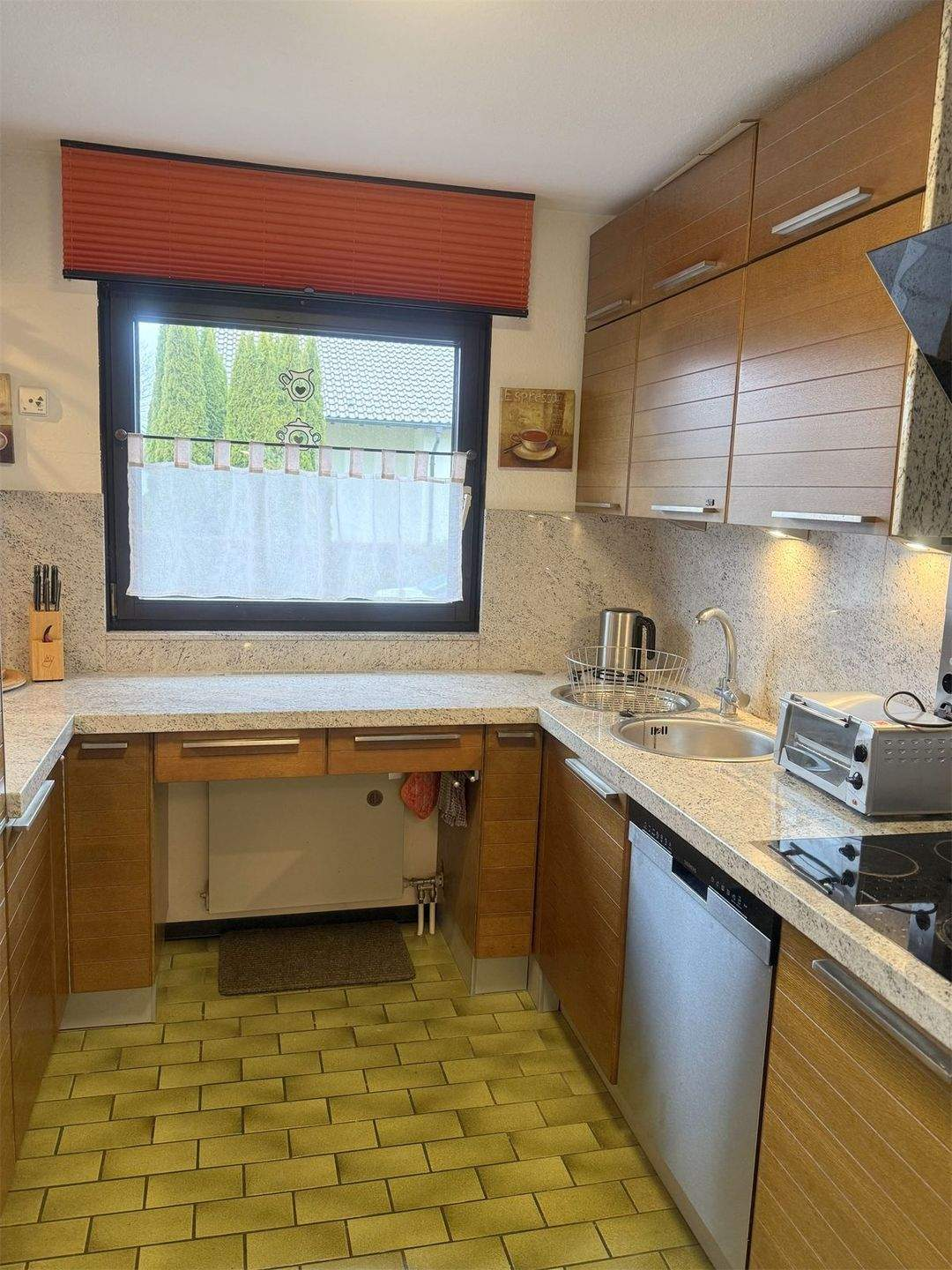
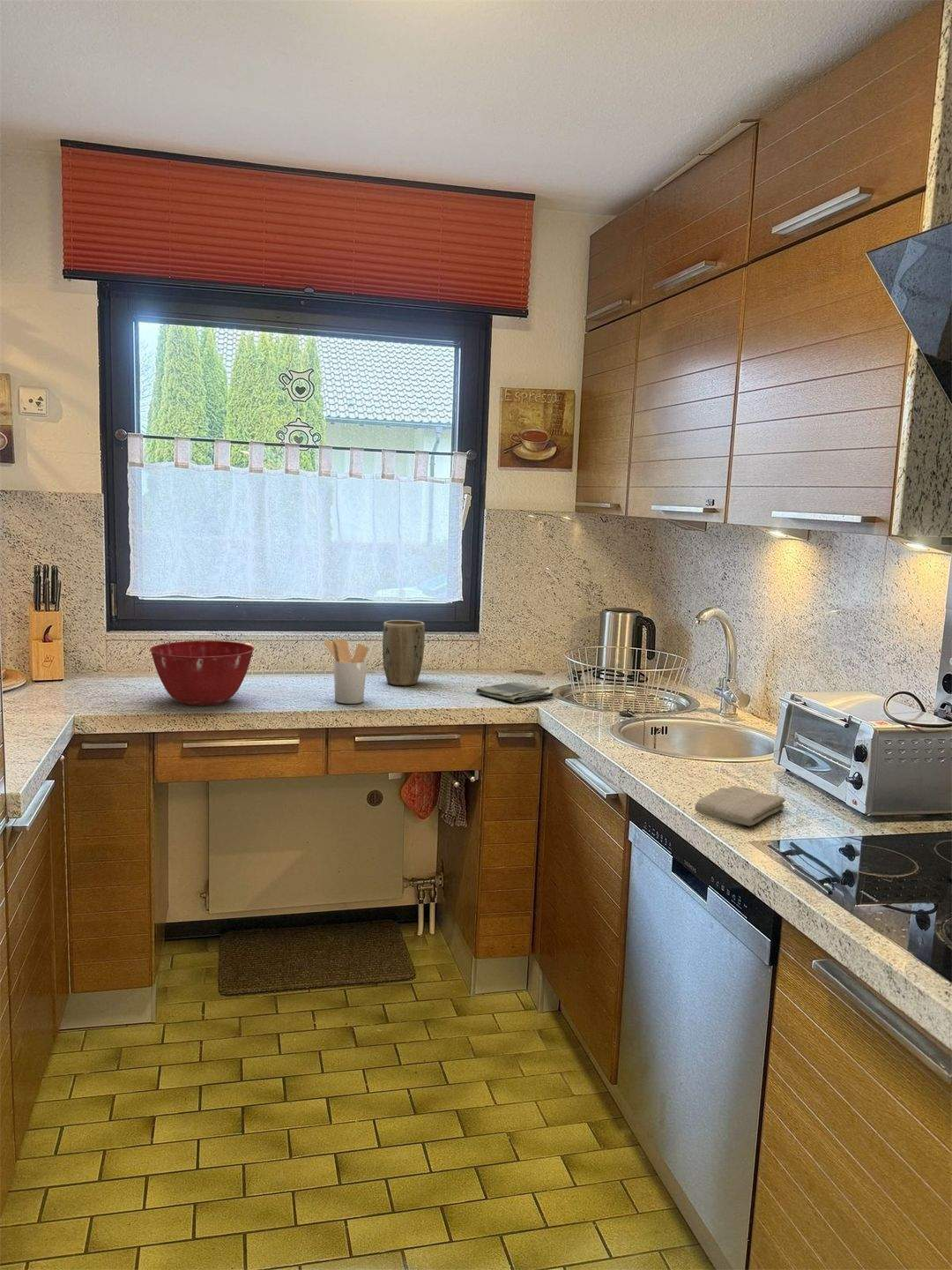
+ utensil holder [323,639,369,705]
+ mixing bowl [149,639,255,706]
+ plant pot [382,619,426,686]
+ washcloth [694,785,786,827]
+ dish towel [475,681,554,704]
